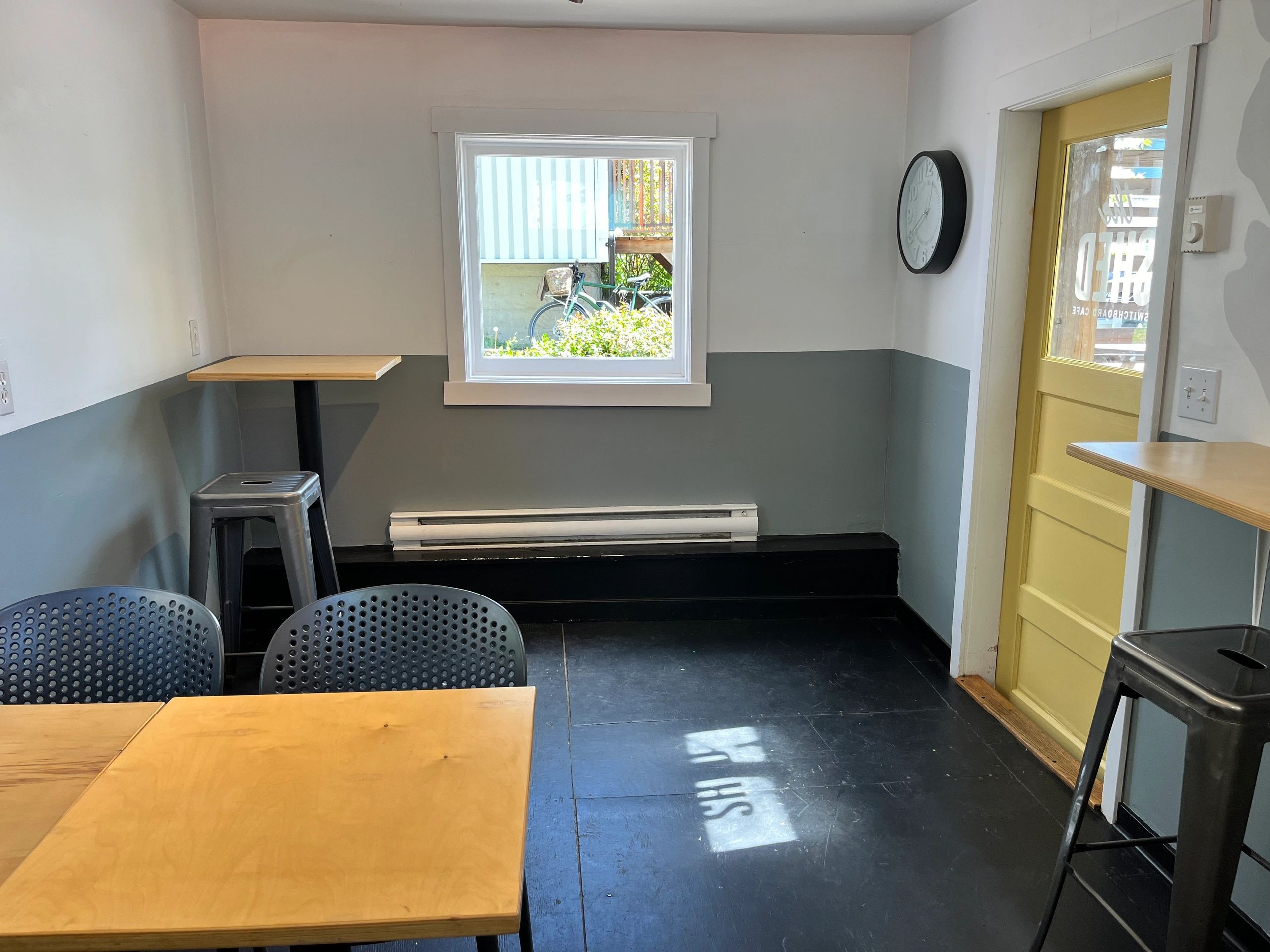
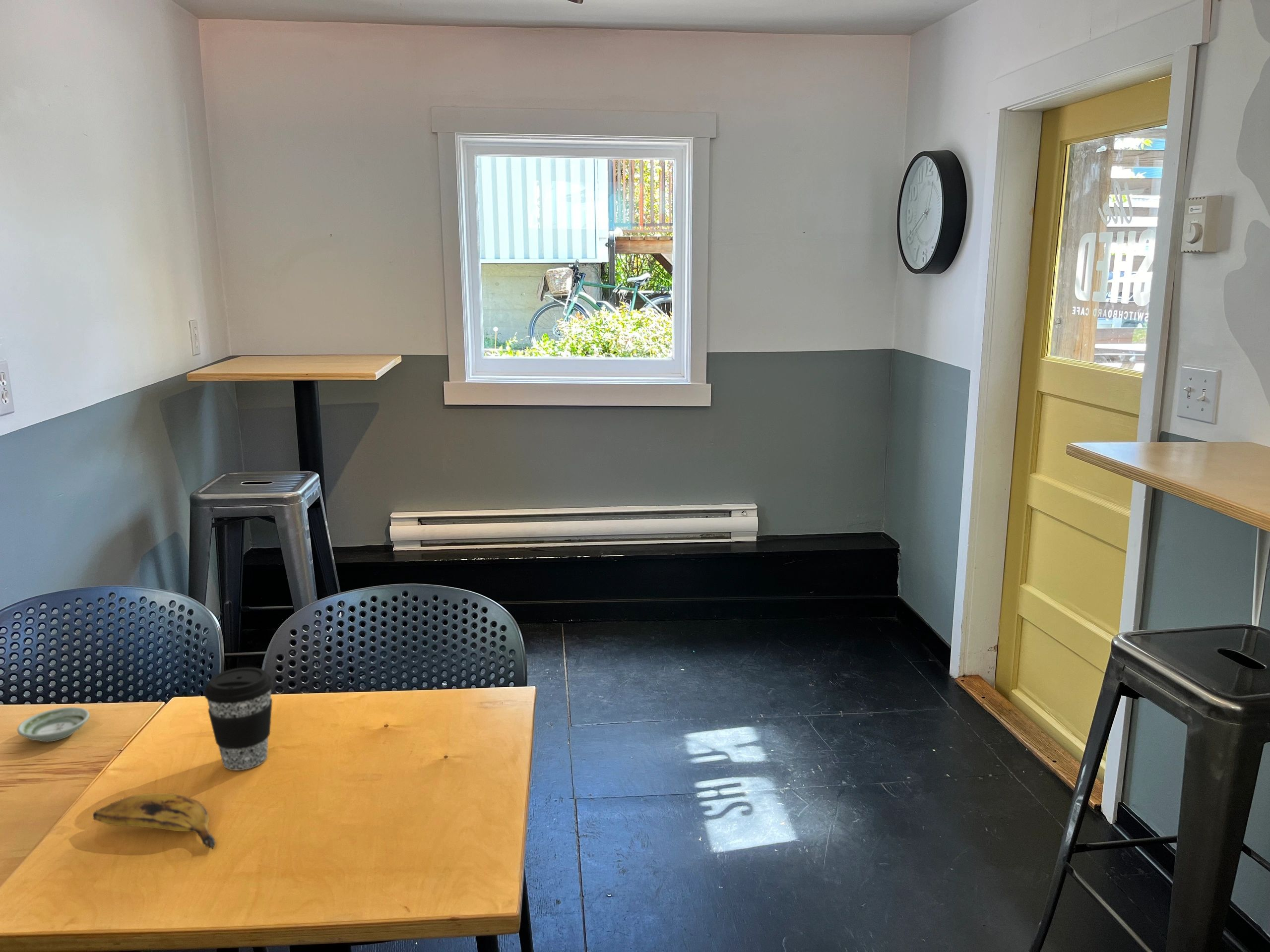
+ saucer [17,707,90,742]
+ coffee cup [204,667,274,771]
+ banana [92,793,216,850]
